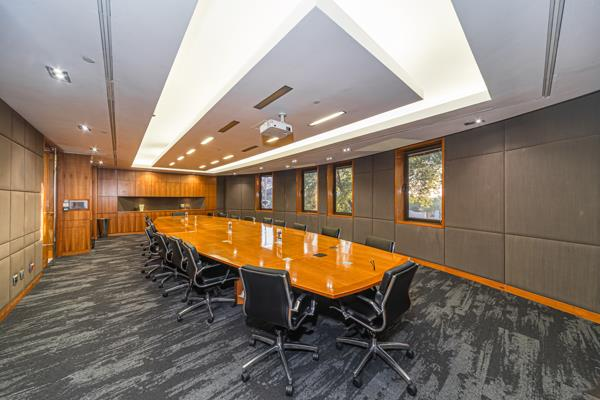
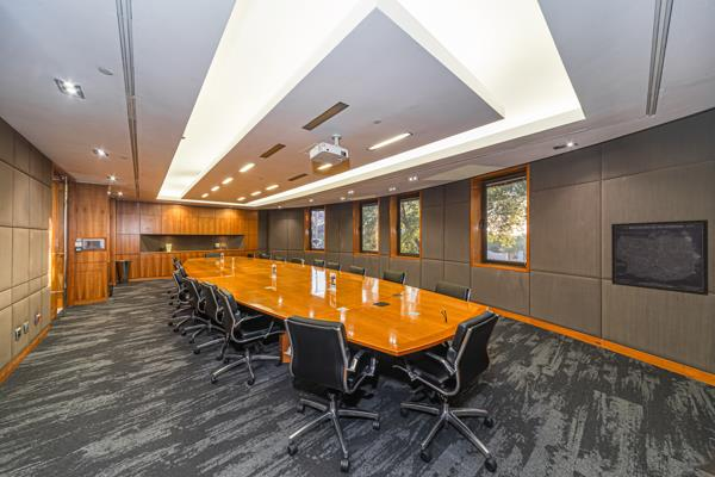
+ wall art [610,218,710,297]
